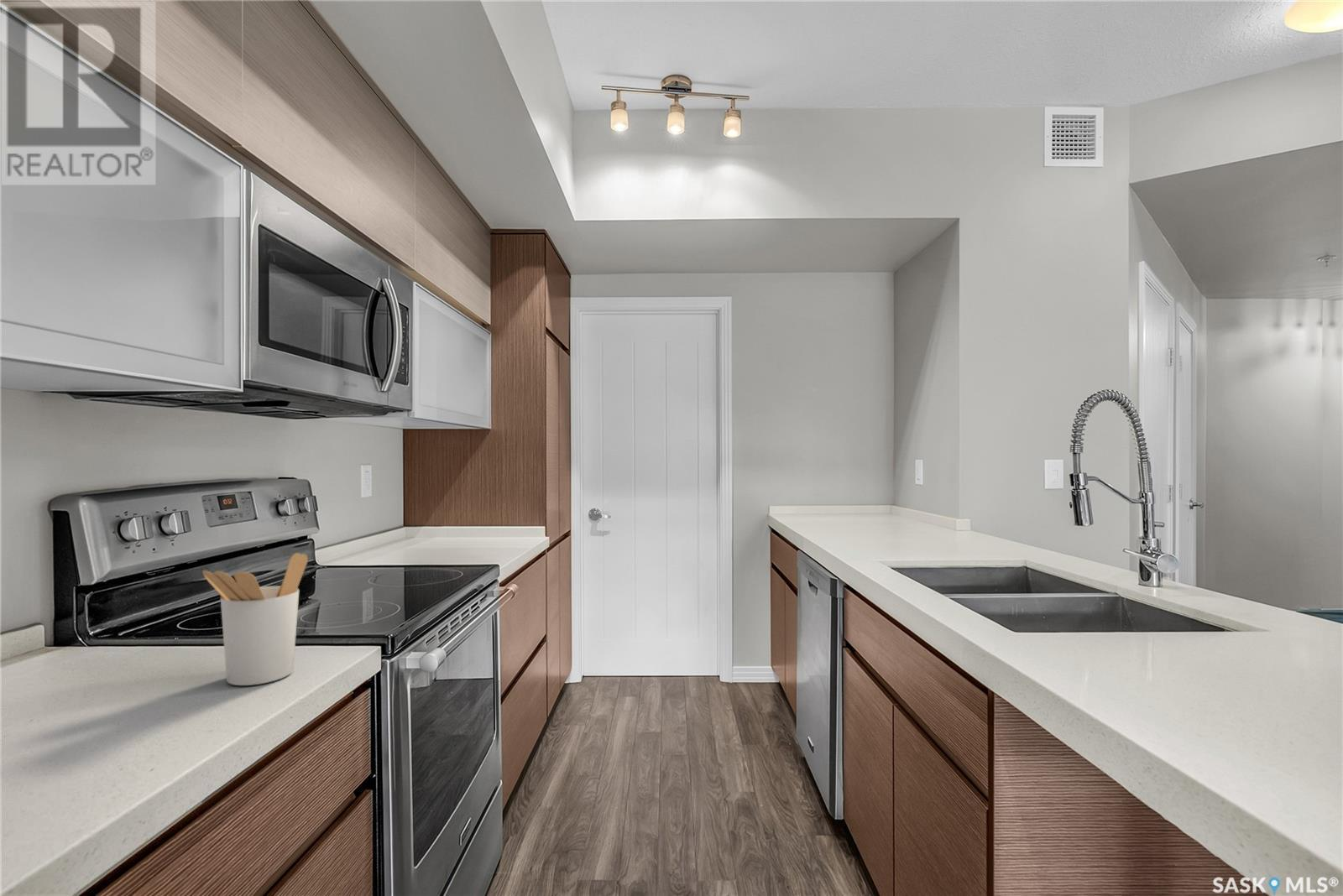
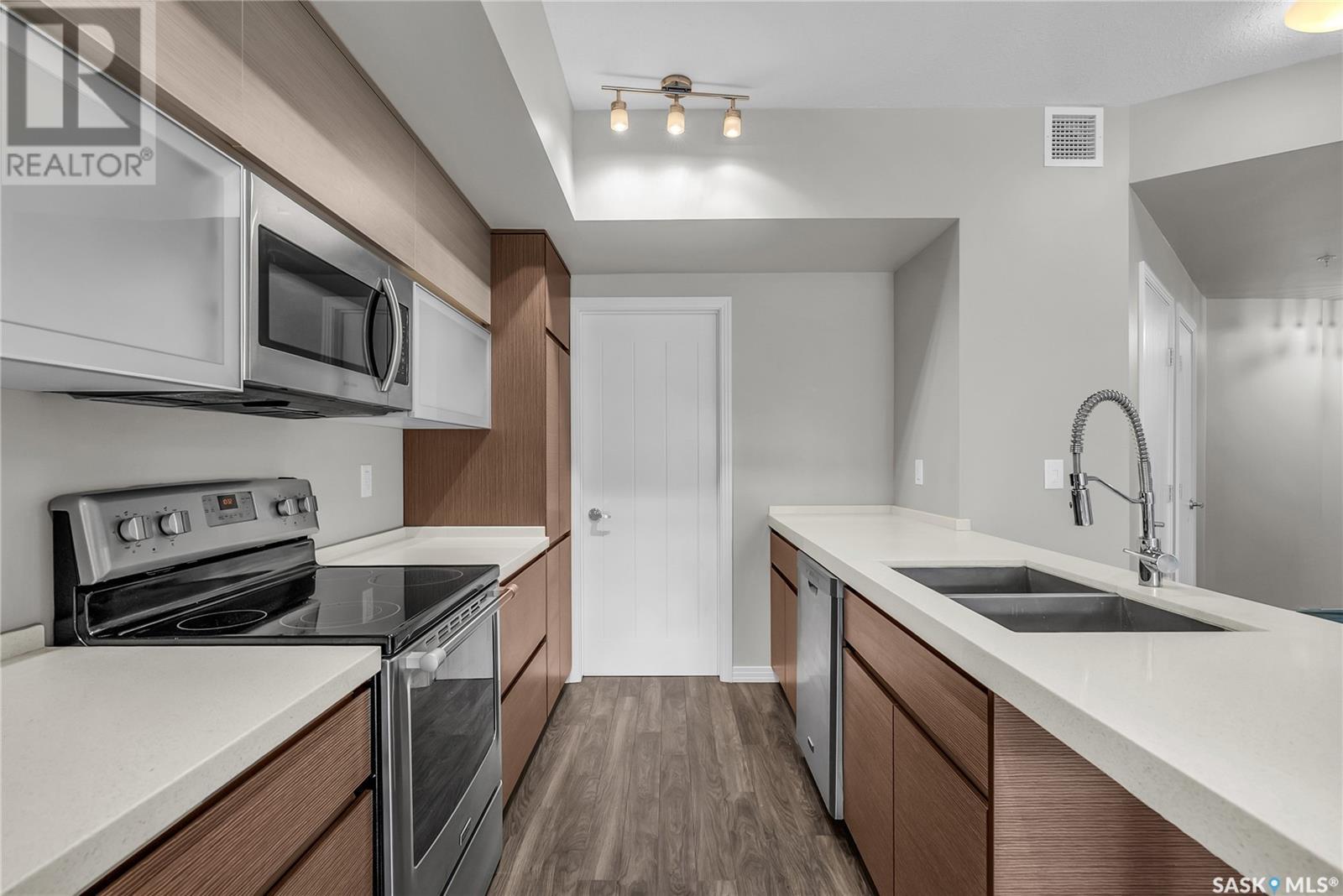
- utensil holder [201,552,309,686]
